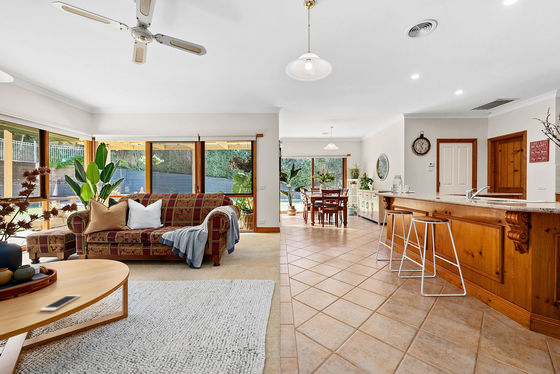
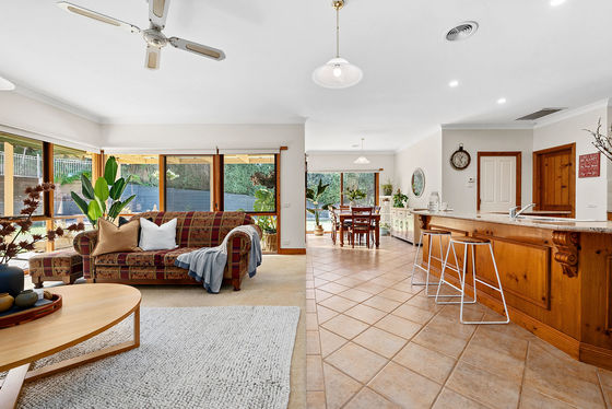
- cell phone [39,294,82,312]
